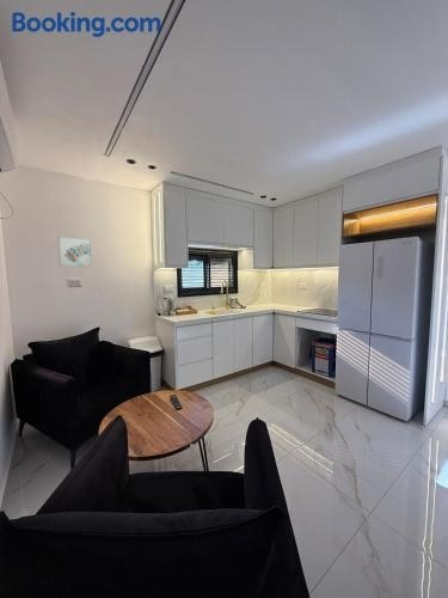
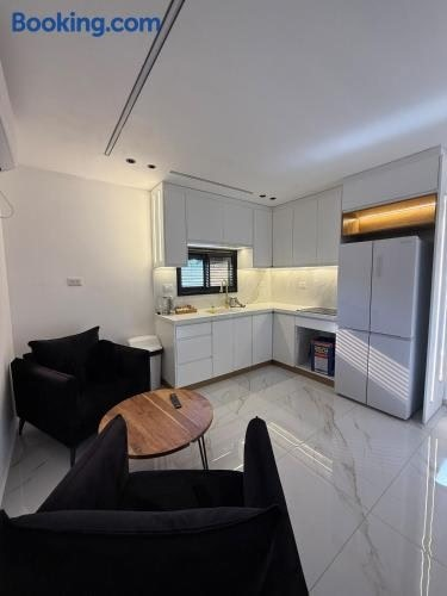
- wall art [56,236,93,268]
